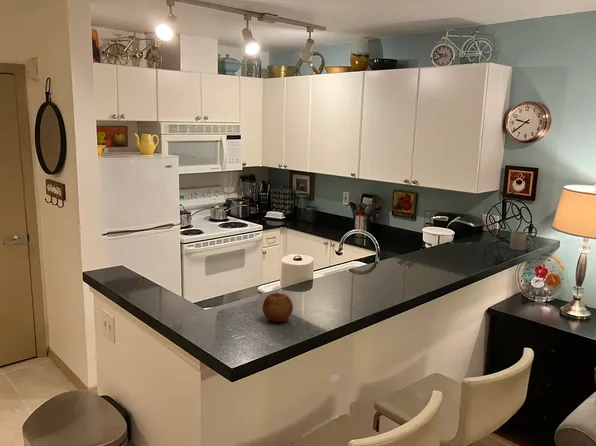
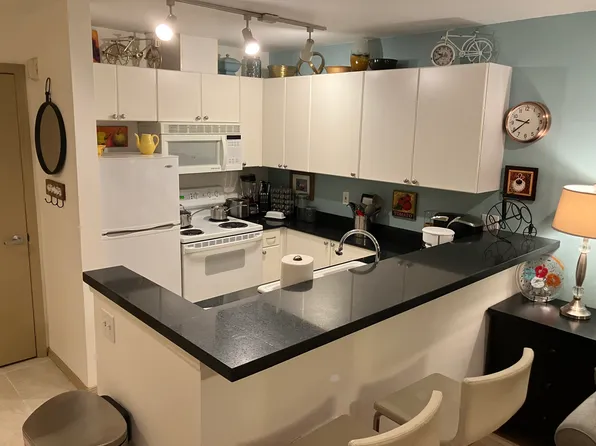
- mug [508,230,533,251]
- apple [262,291,294,323]
